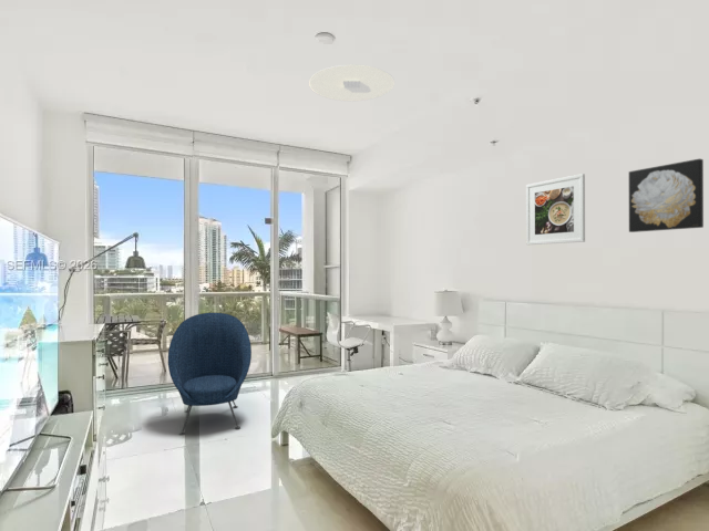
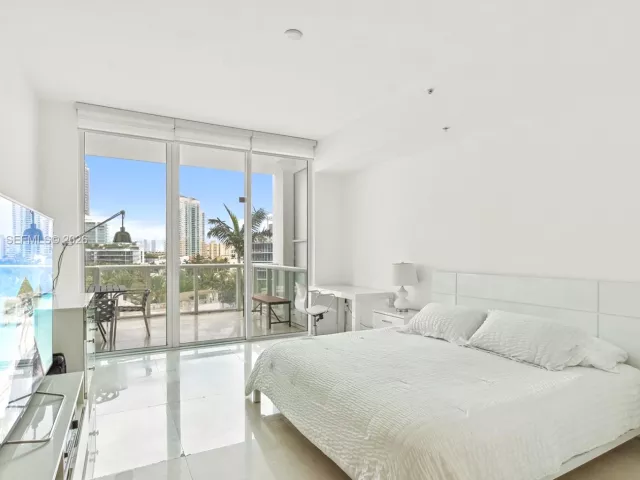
- lounge chair [167,312,253,436]
- wall art [628,158,705,233]
- ceiling light [308,64,395,102]
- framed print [525,173,586,246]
